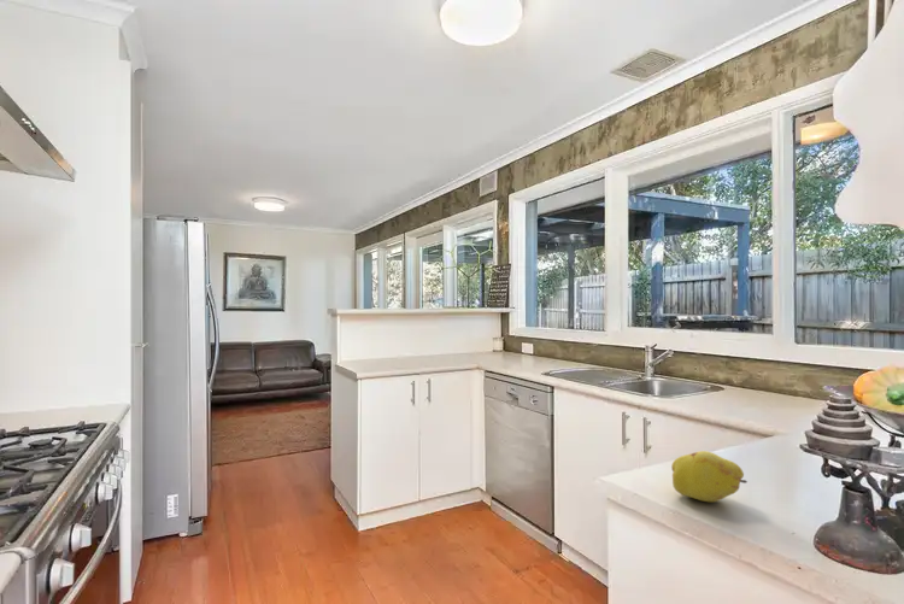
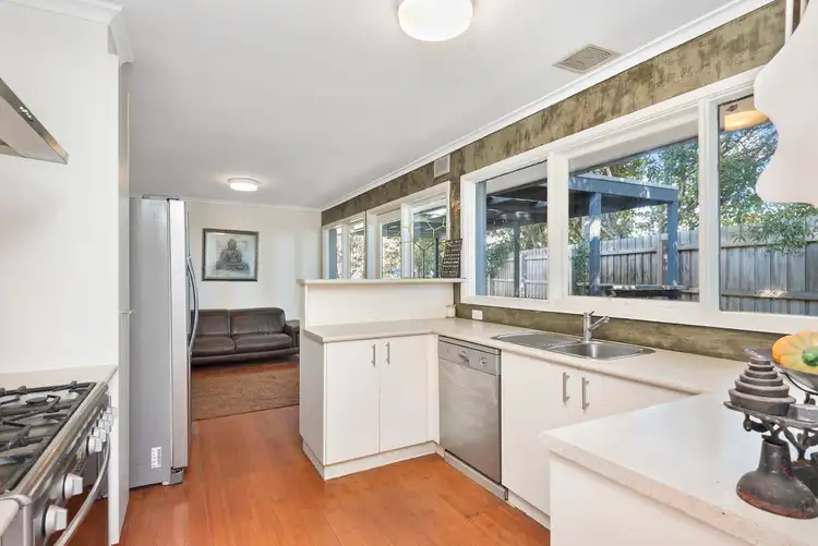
- fruit [670,450,749,503]
